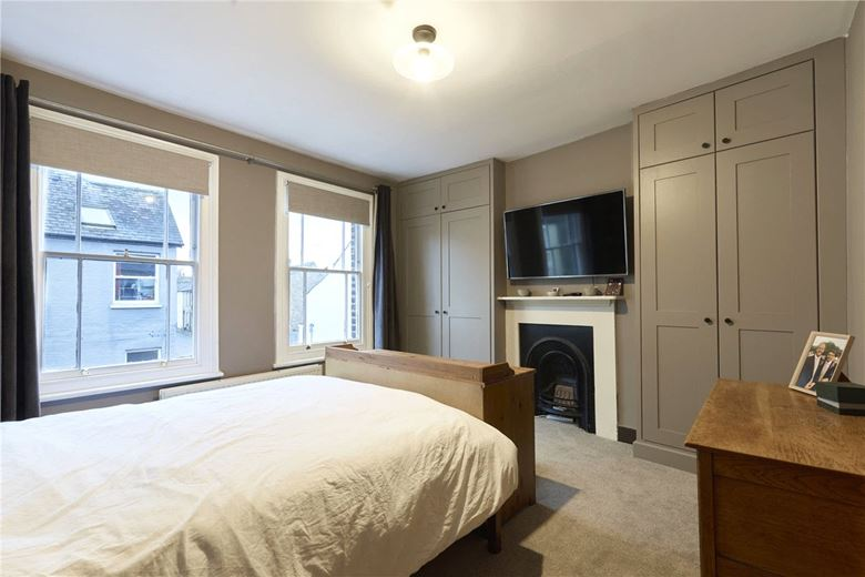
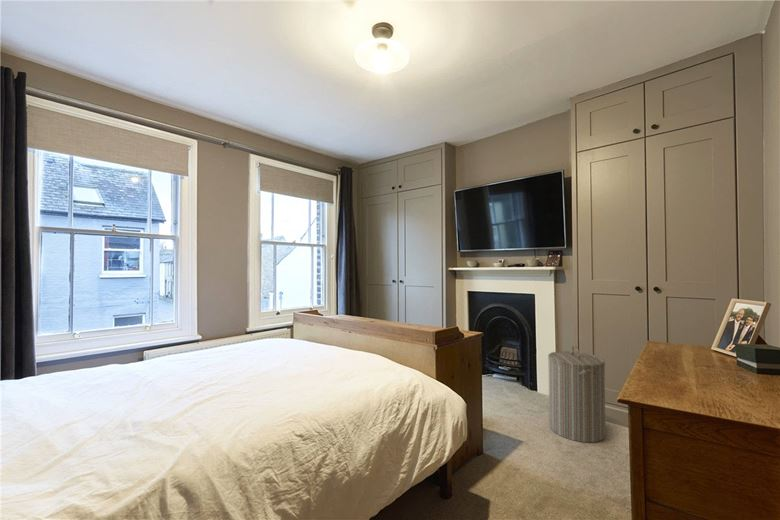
+ laundry hamper [547,345,607,443]
